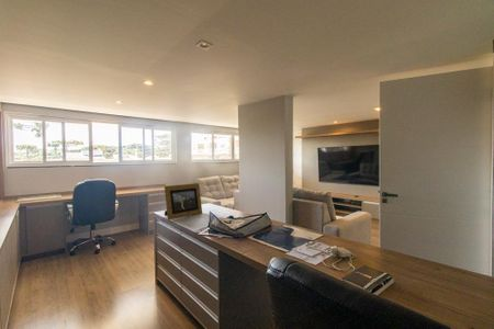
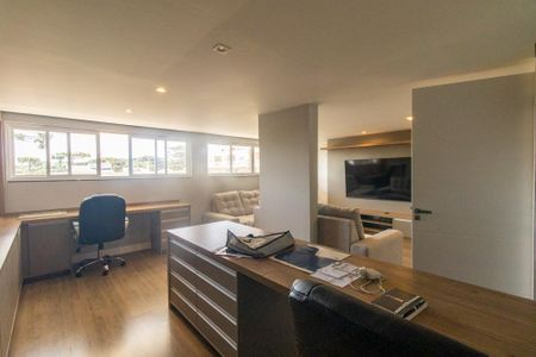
- picture frame [164,182,203,220]
